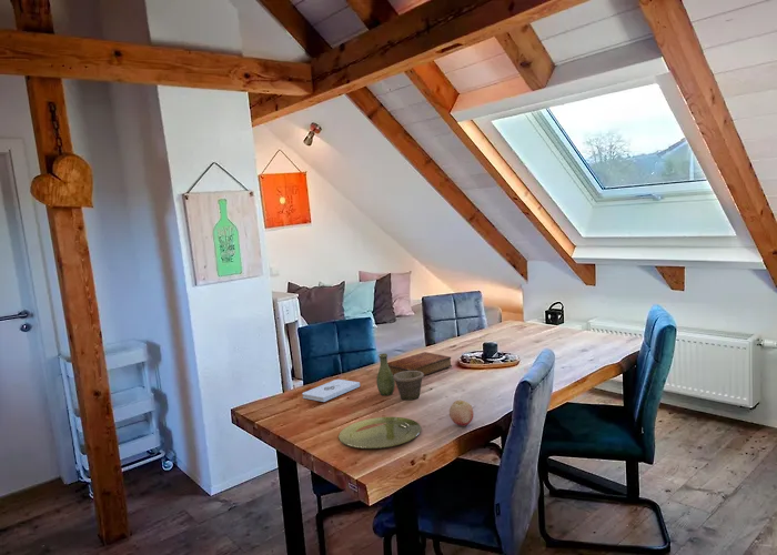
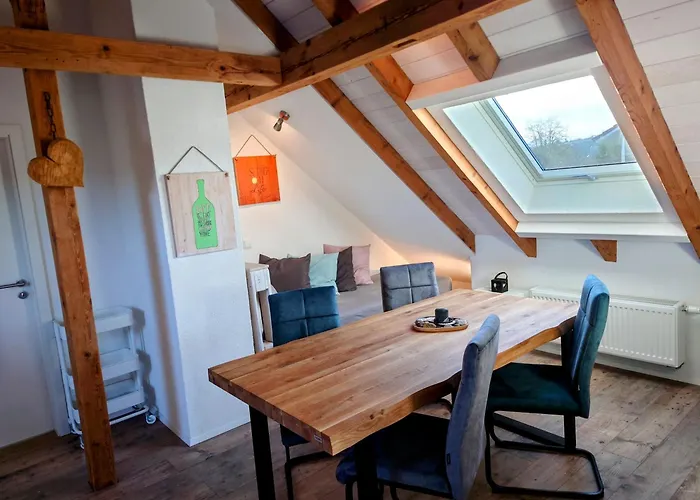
- fruit [448,398,475,427]
- vase [375,353,425,401]
- bible [387,351,453,376]
- notepad [302,379,361,403]
- plate [337,416,422,450]
